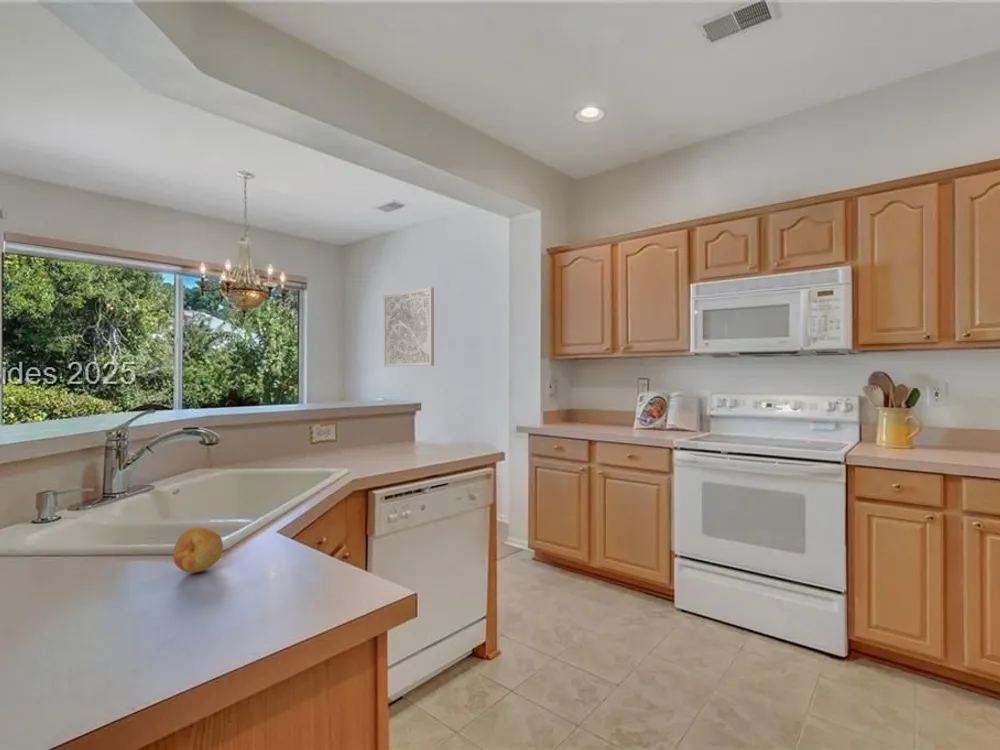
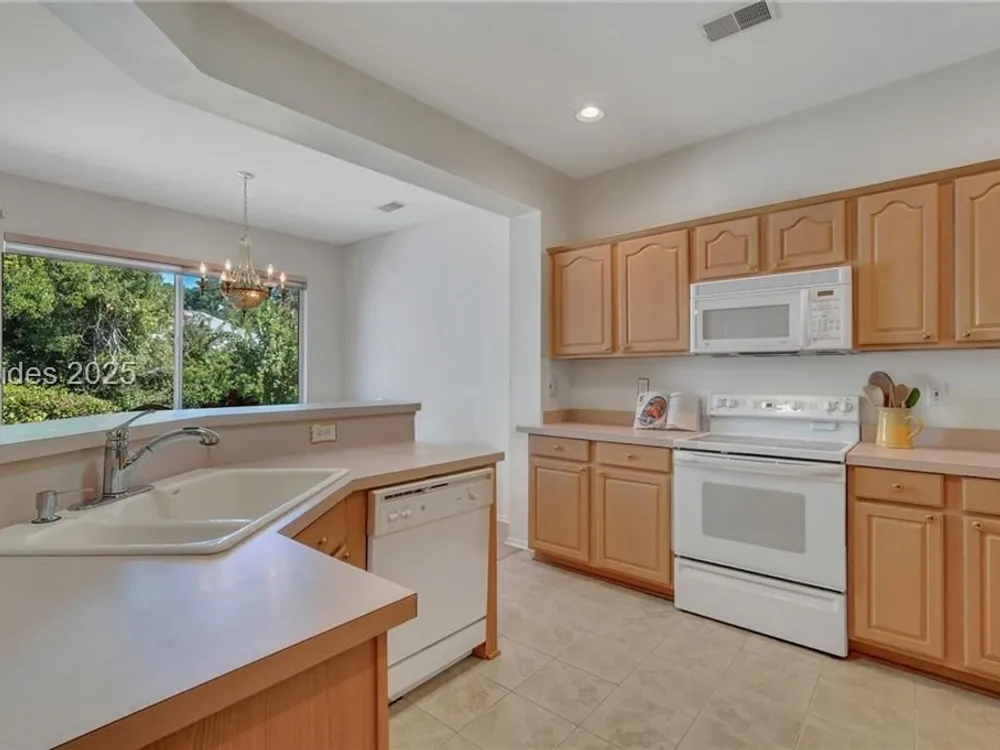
- fruit [172,526,224,574]
- wall art [383,286,435,368]
